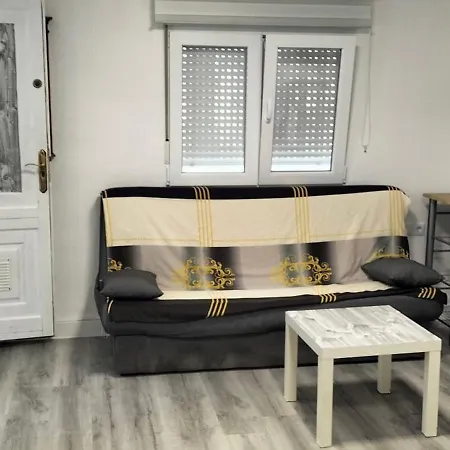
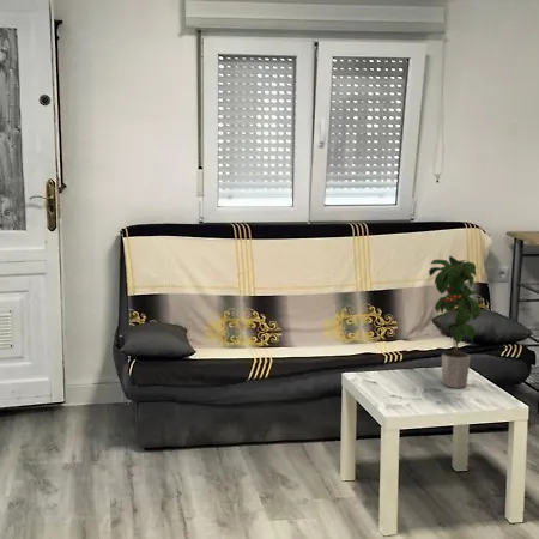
+ potted plant [428,255,482,389]
